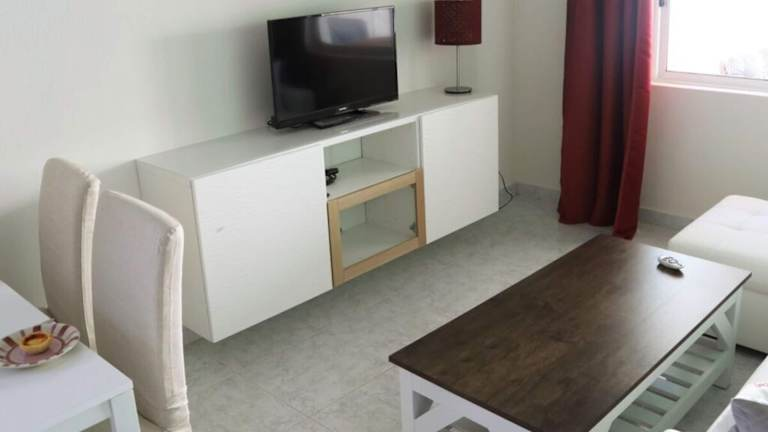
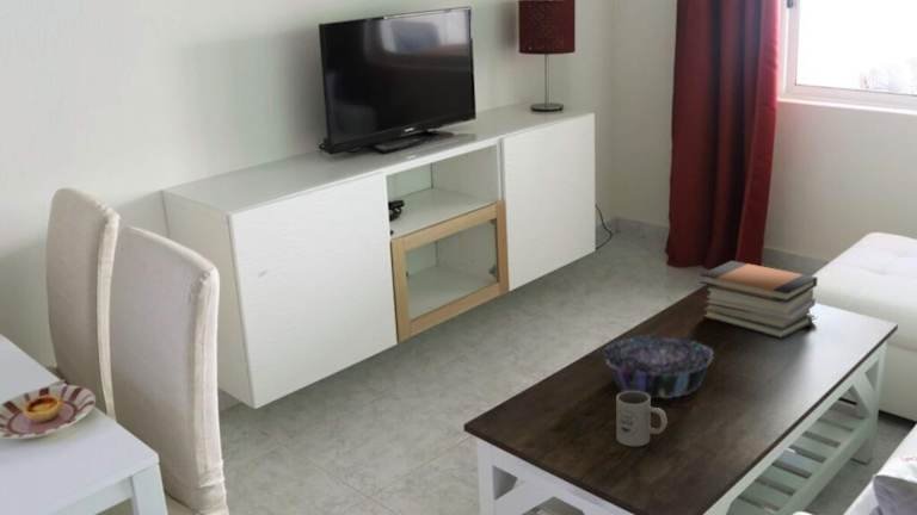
+ mug [615,391,667,447]
+ decorative bowl [602,335,714,399]
+ book stack [700,260,819,340]
